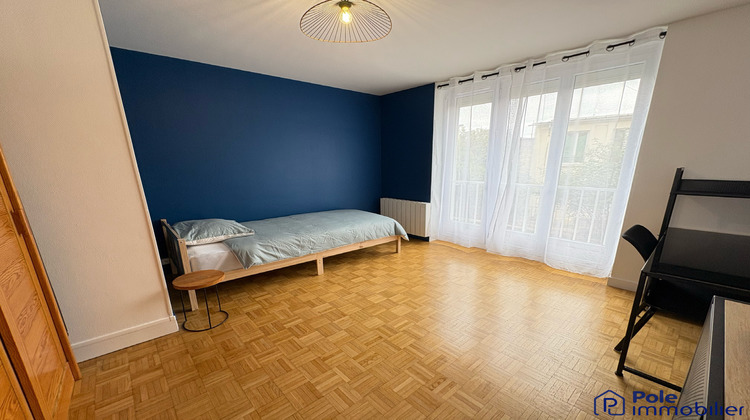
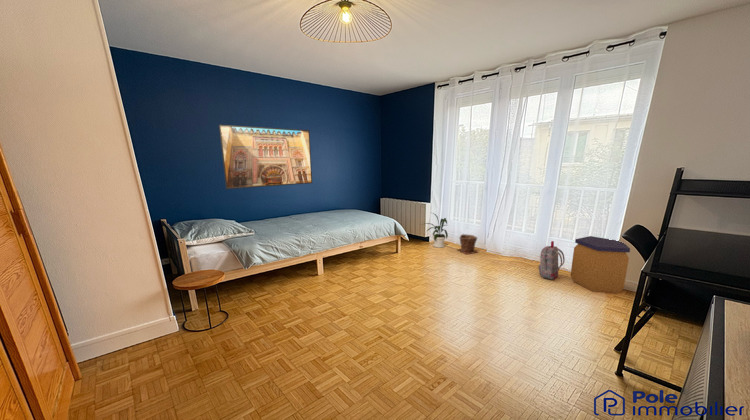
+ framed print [218,124,313,190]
+ trash can [570,235,631,294]
+ house plant [421,211,450,249]
+ backpack [538,240,566,280]
+ plant pot [456,233,480,255]
